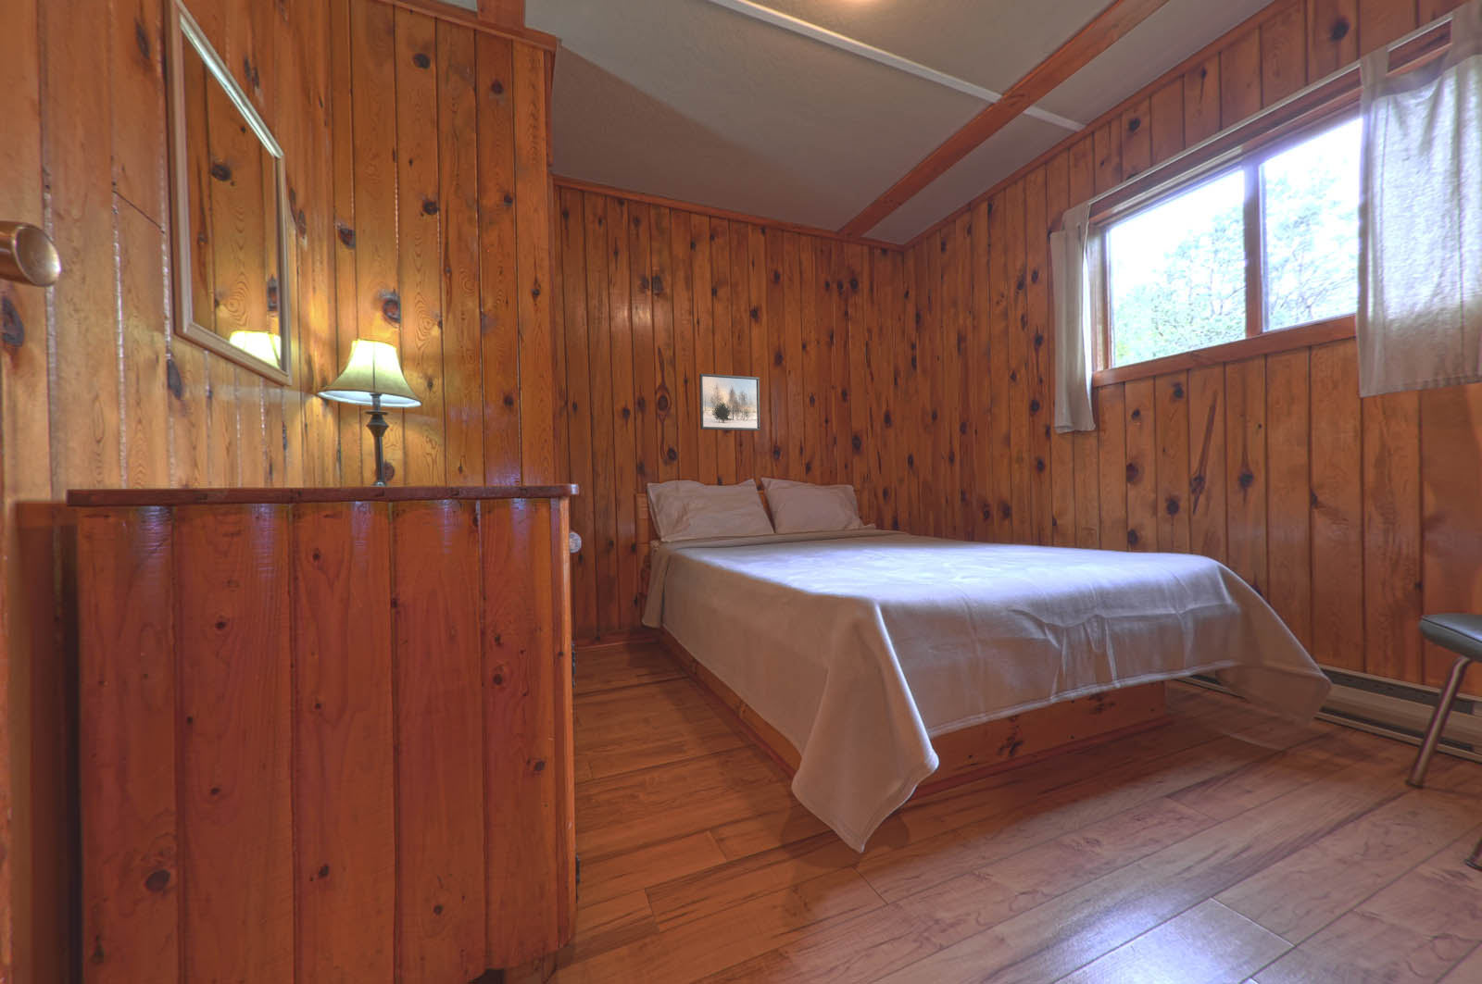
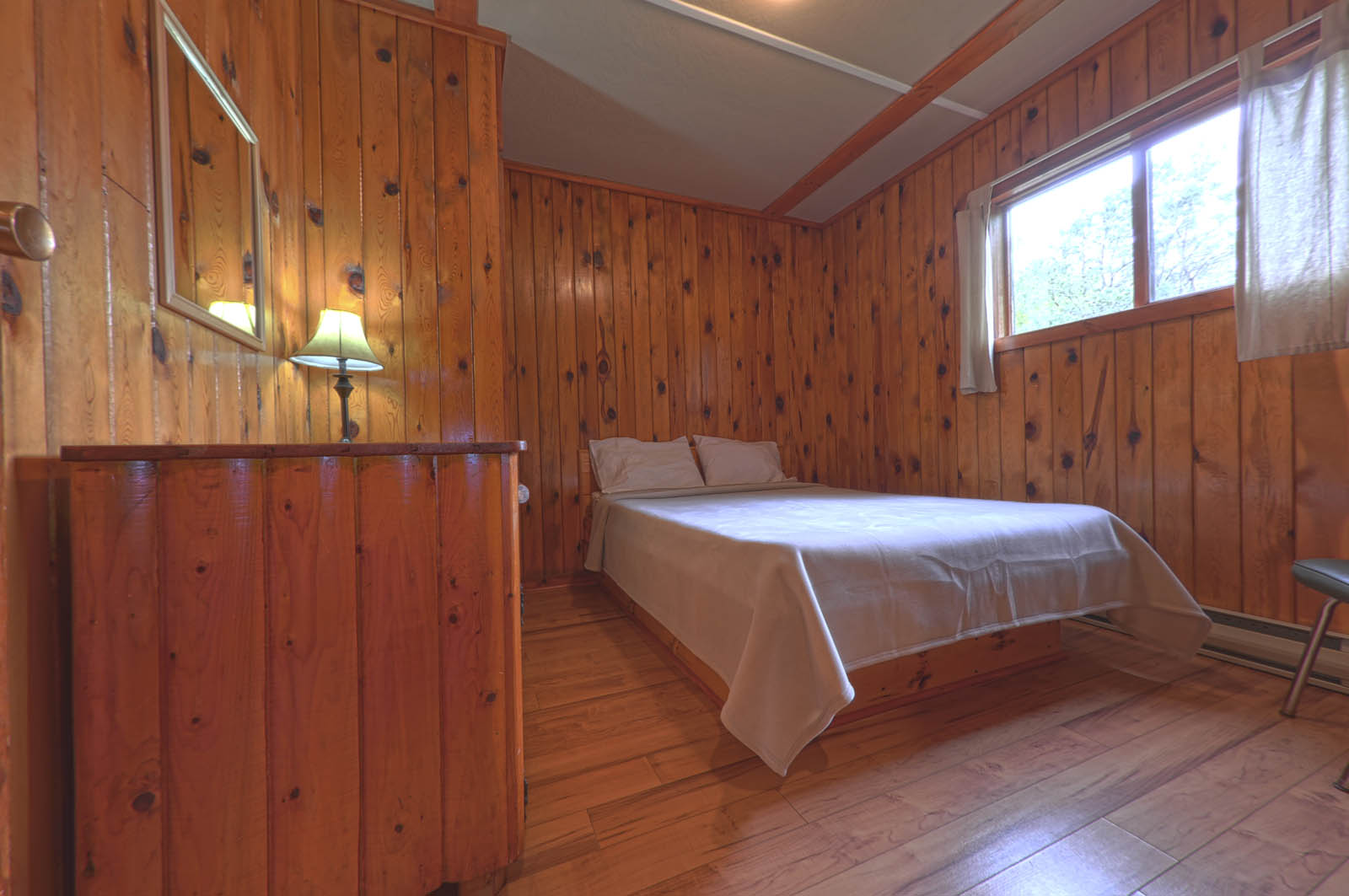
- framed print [699,373,761,432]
